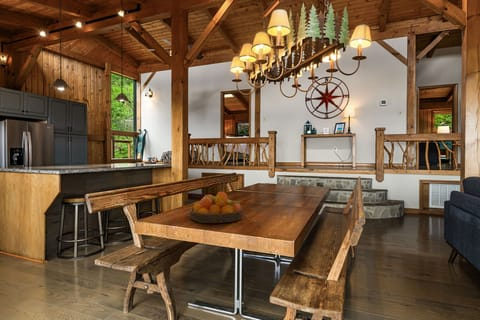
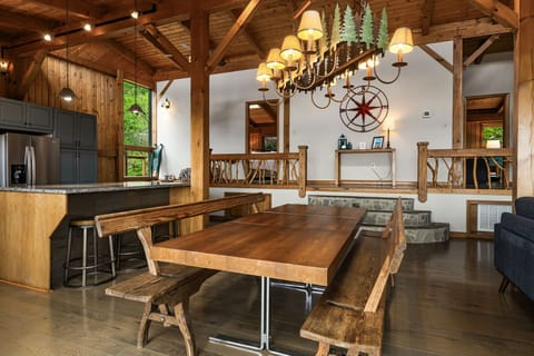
- fruit bowl [189,191,244,224]
